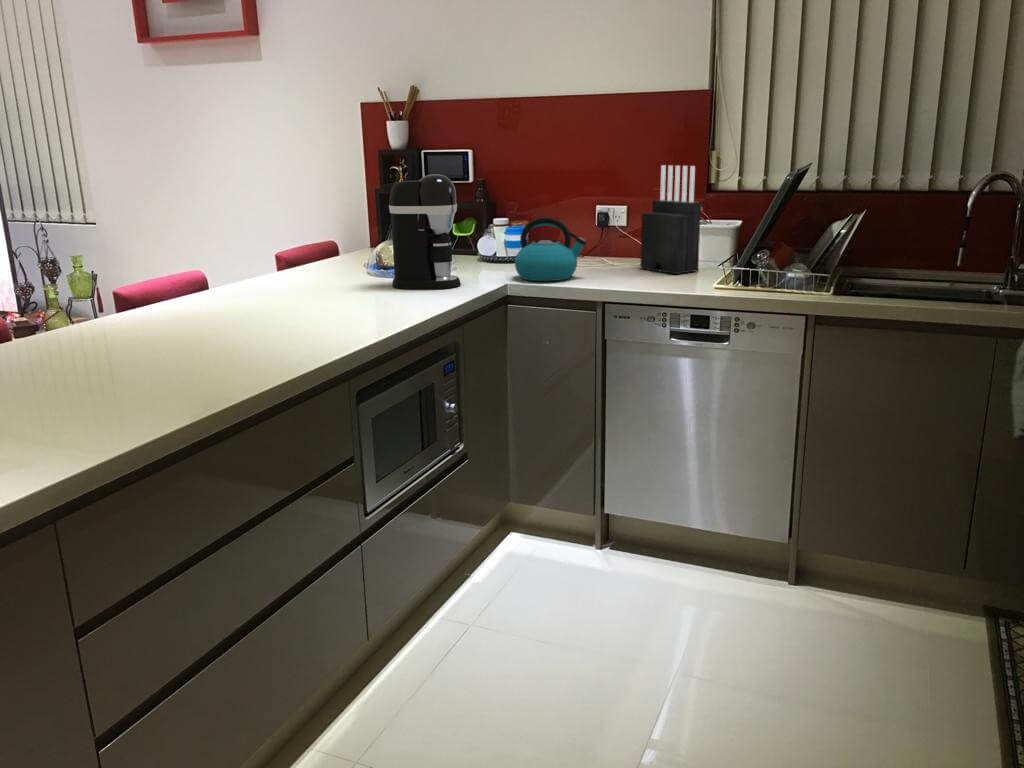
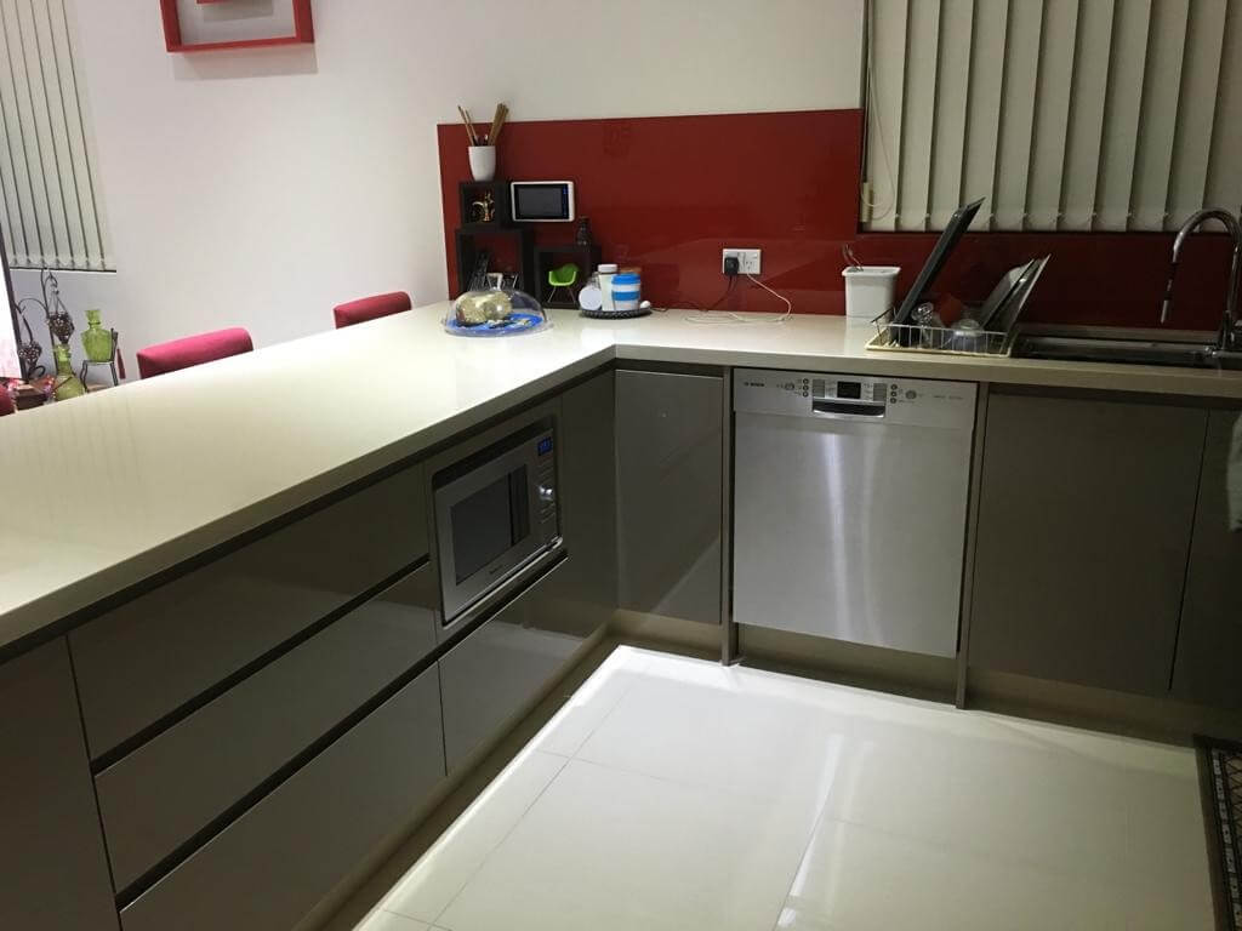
- kettle [514,216,588,282]
- coffee maker [388,173,462,290]
- knife block [639,164,702,275]
